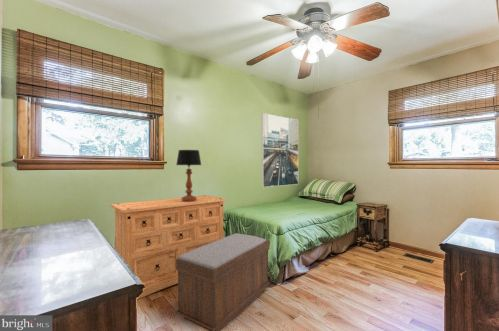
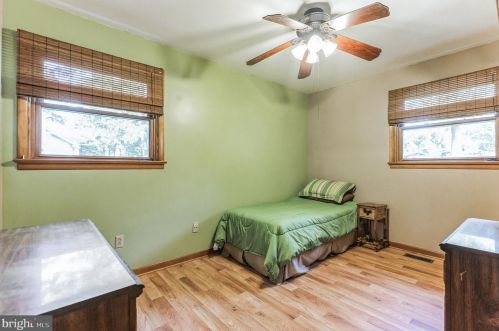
- bench [175,232,271,331]
- dresser [110,194,227,299]
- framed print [261,112,299,188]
- table lamp [175,149,202,202]
